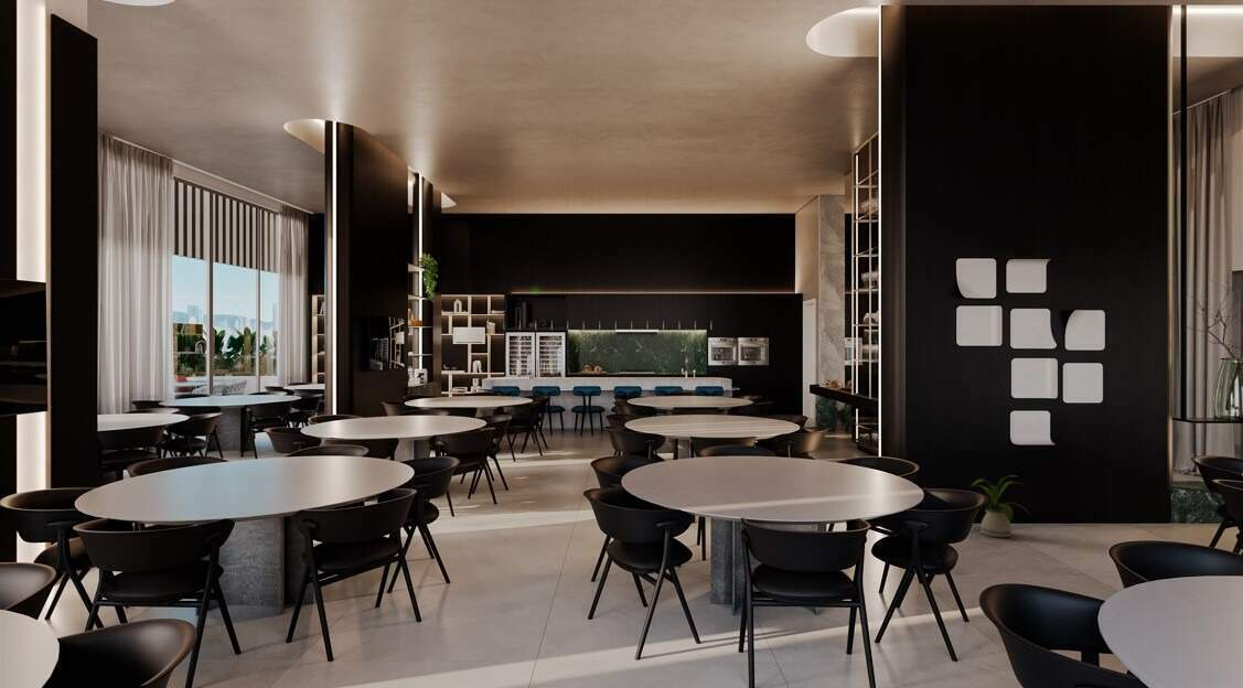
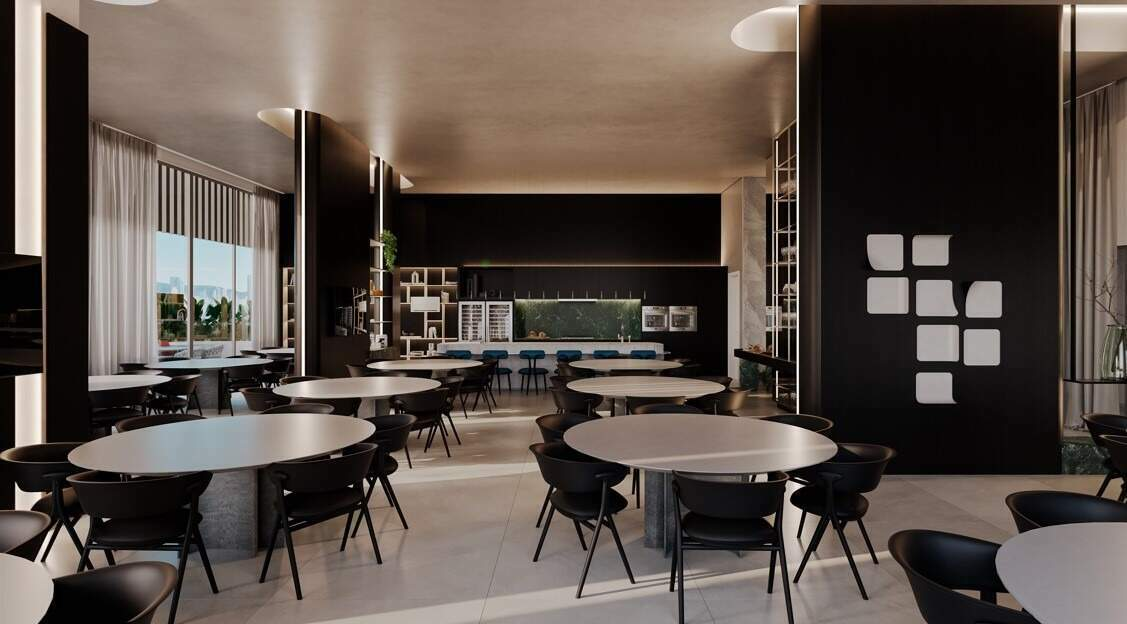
- house plant [967,474,1032,538]
